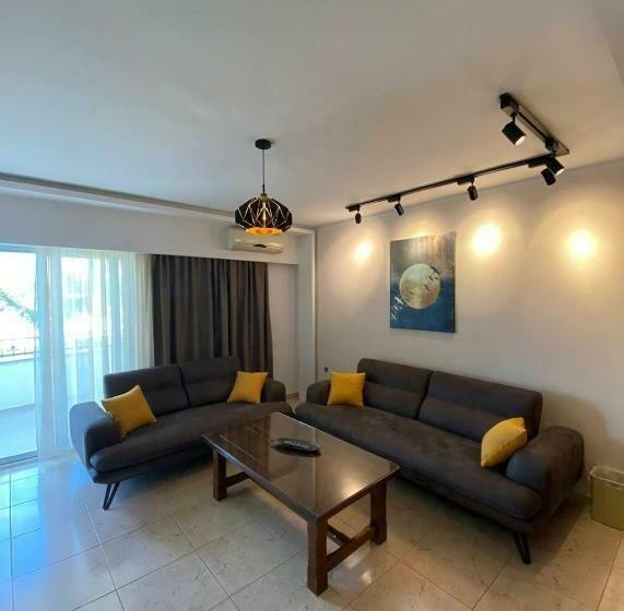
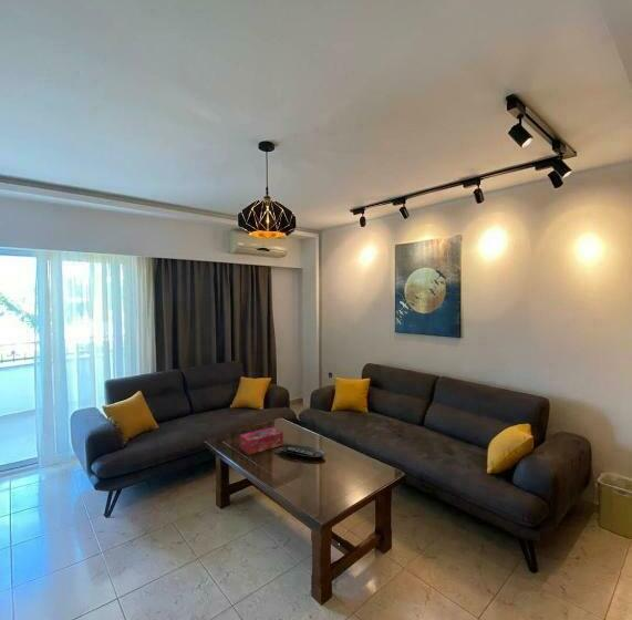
+ tissue box [239,426,284,456]
